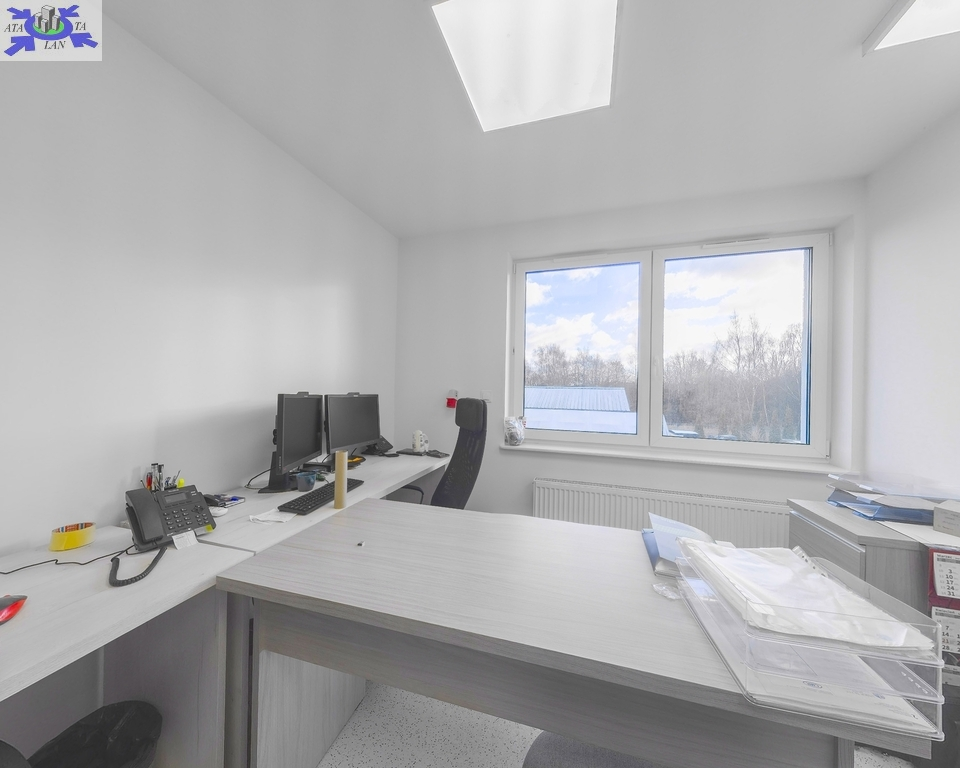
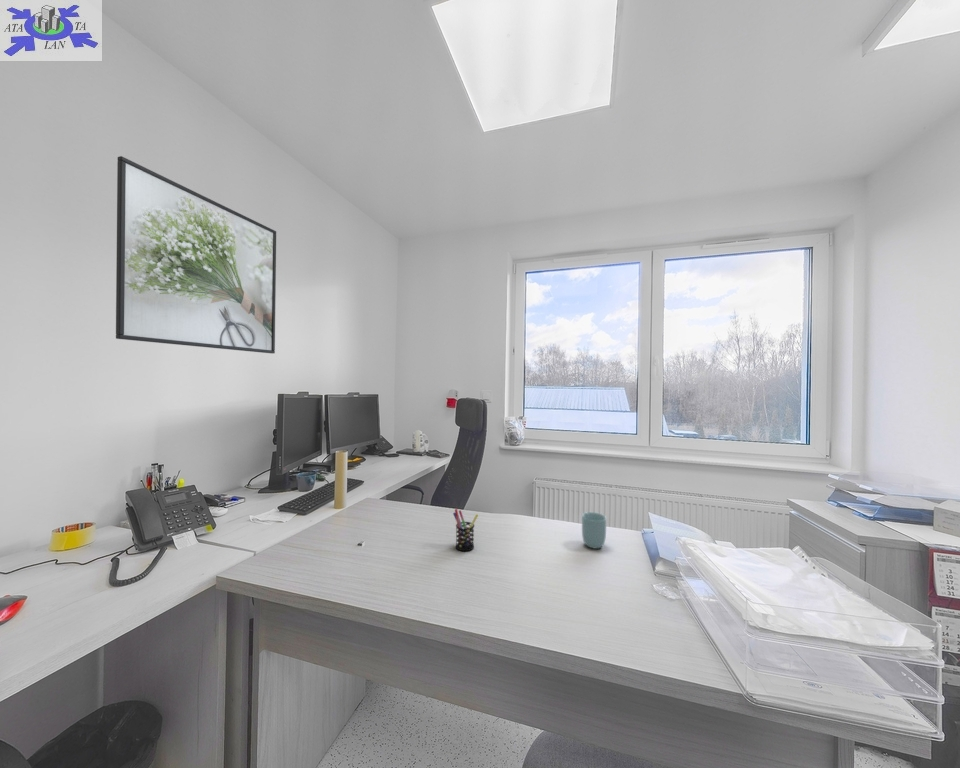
+ pen holder [452,508,479,552]
+ cup [581,511,607,550]
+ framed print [115,155,277,354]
